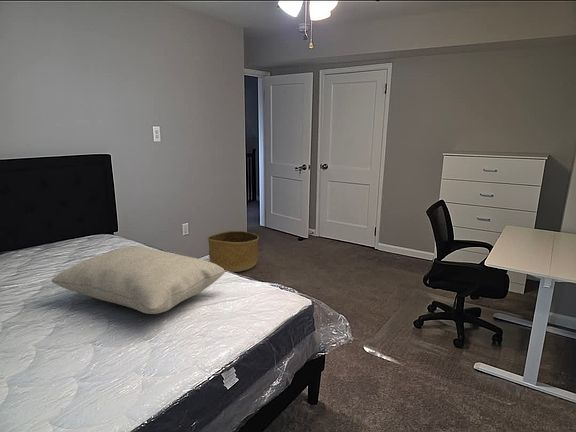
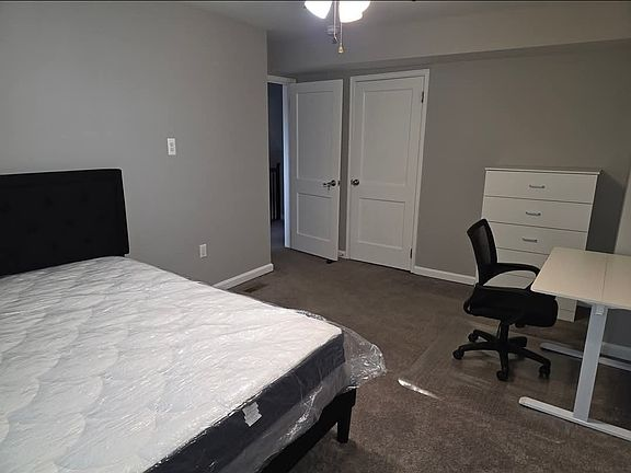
- cushion [51,245,226,315]
- basket [207,230,260,273]
